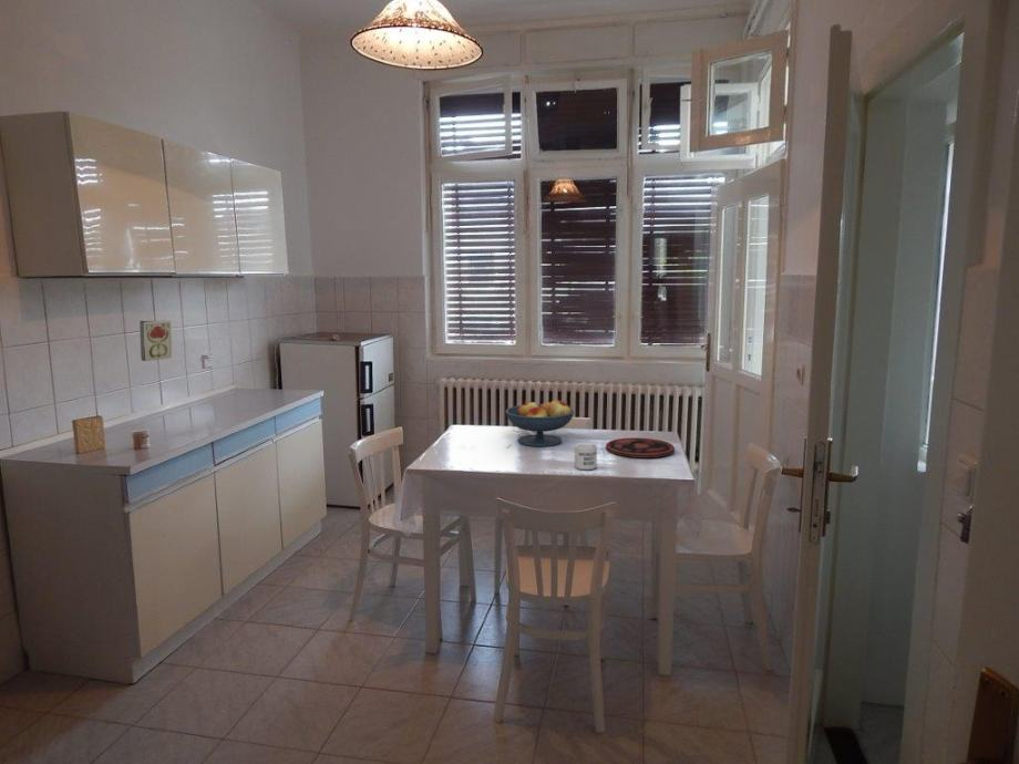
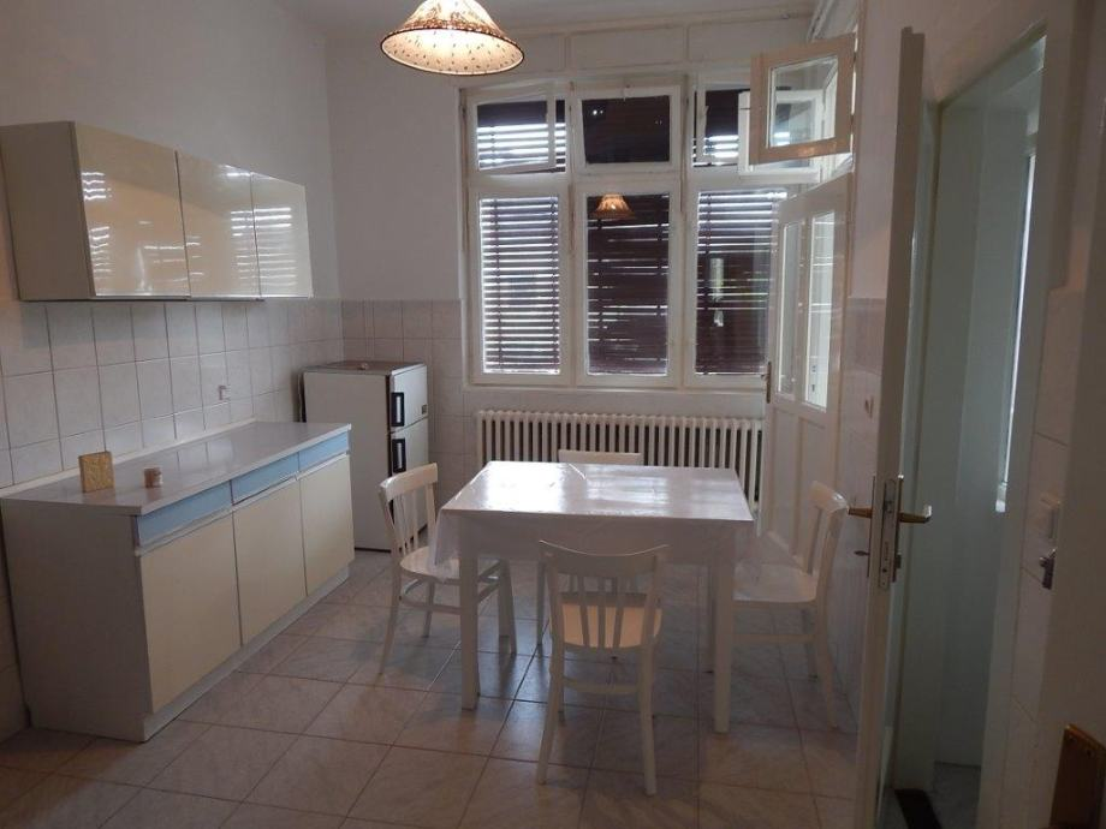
- plate [605,436,676,458]
- fruit bowl [504,400,575,447]
- mug [574,442,598,471]
- decorative tile [138,320,173,362]
